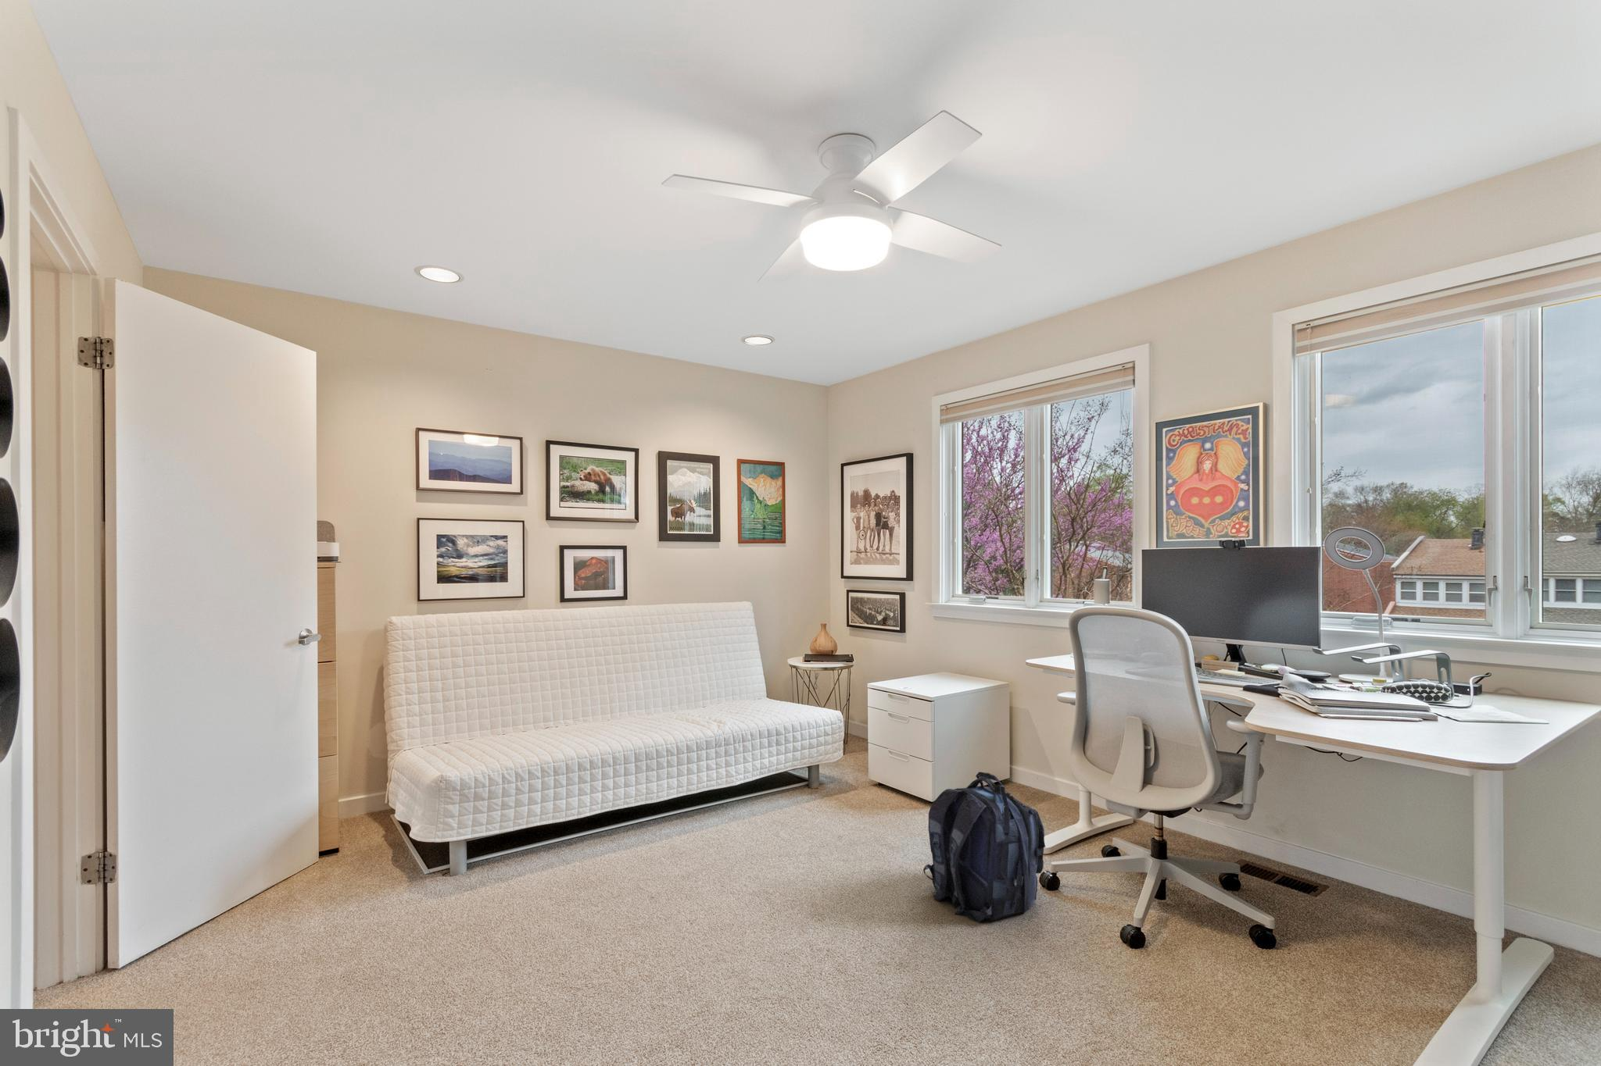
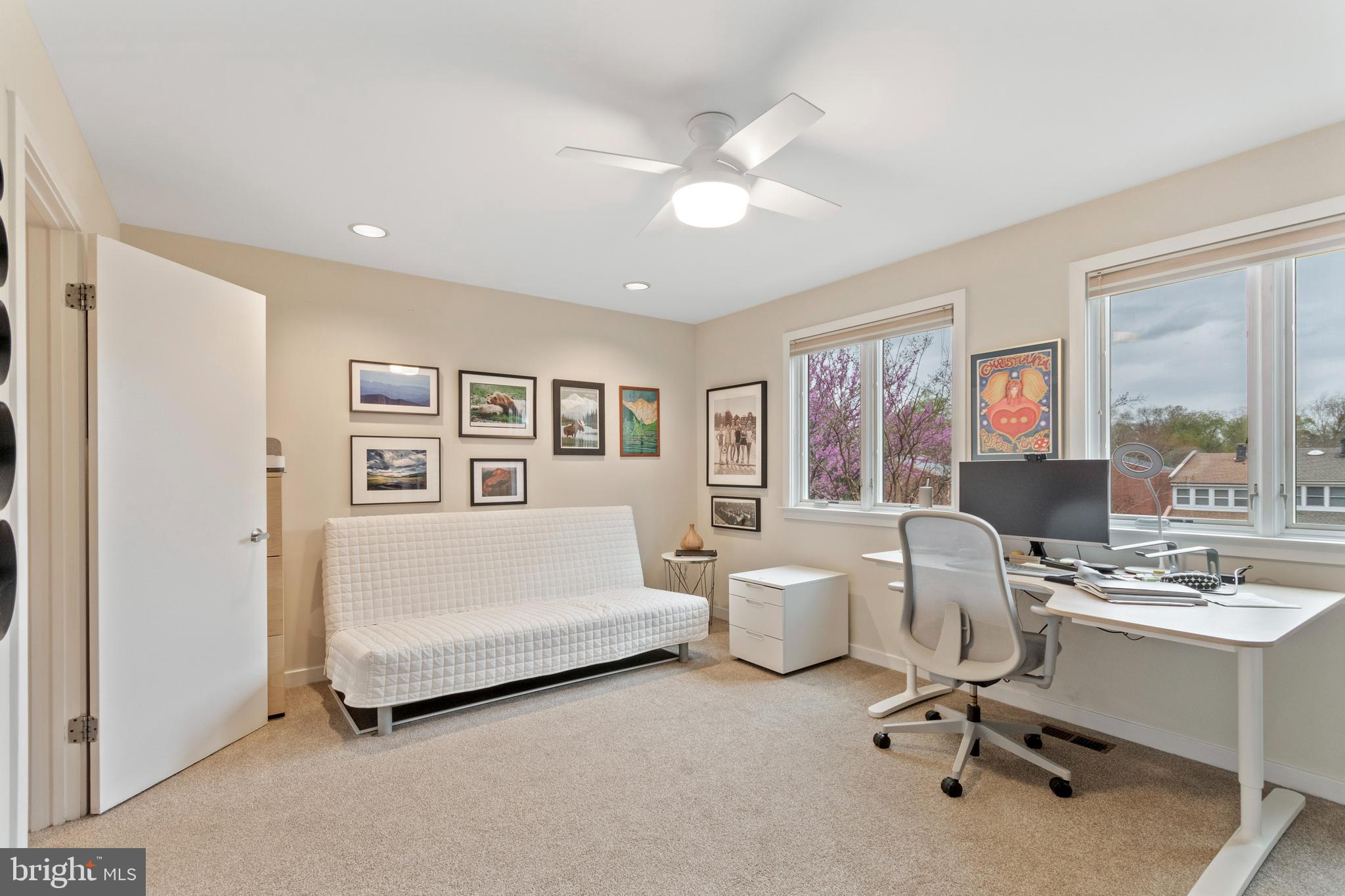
- backpack [923,771,1046,923]
